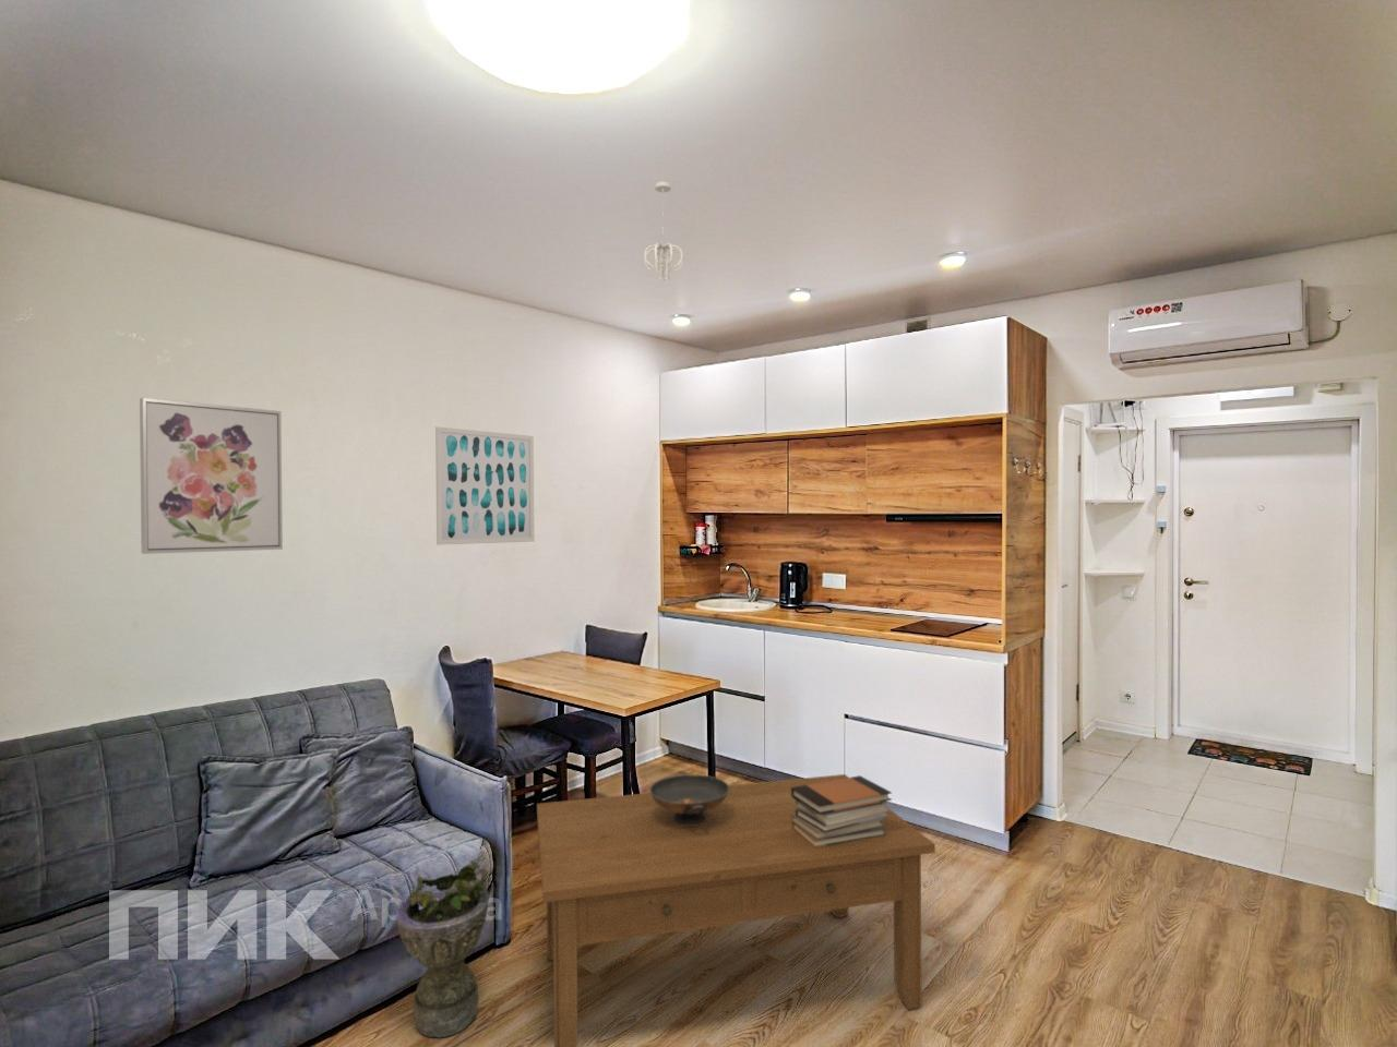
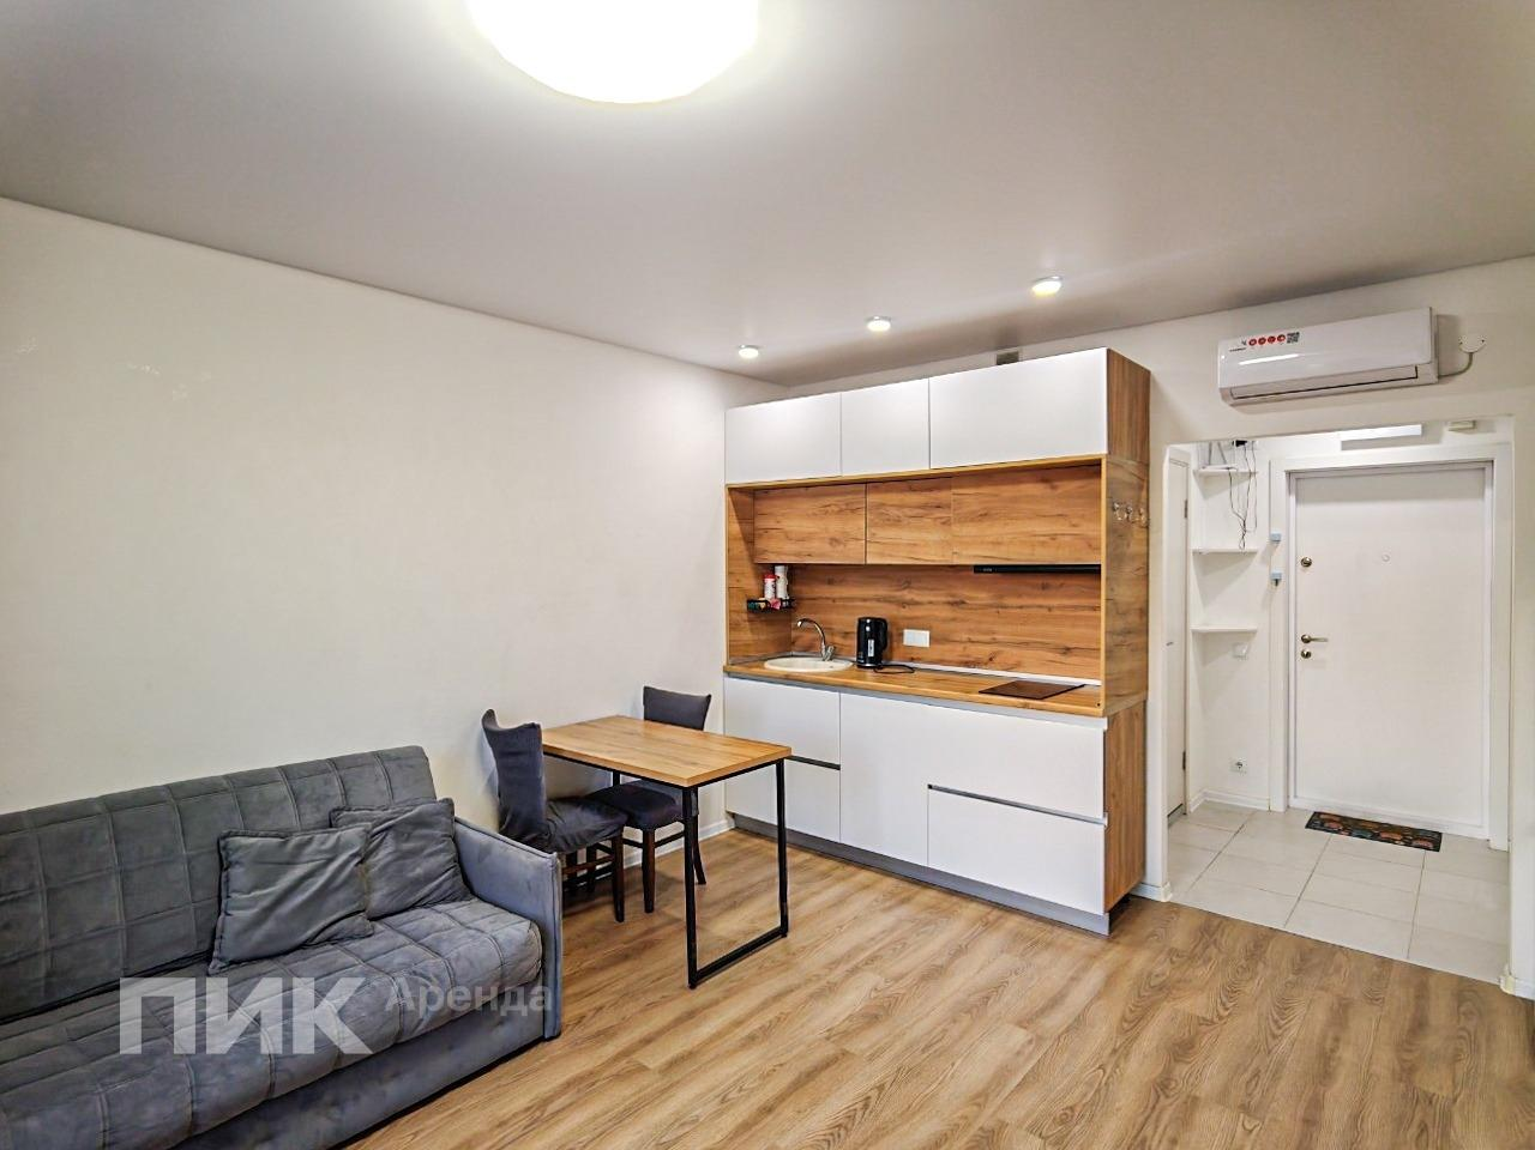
- planter [395,859,490,1039]
- wall art [435,426,535,547]
- pendant light [642,181,684,283]
- wall art [139,397,284,555]
- book stack [791,774,893,848]
- coffee table [536,773,936,1047]
- decorative bowl [648,770,730,826]
